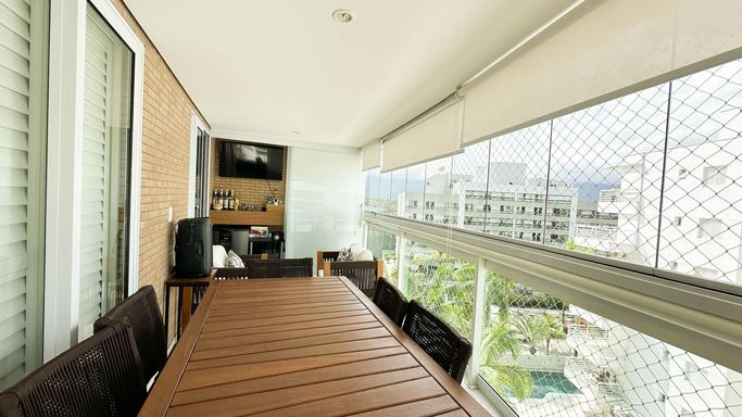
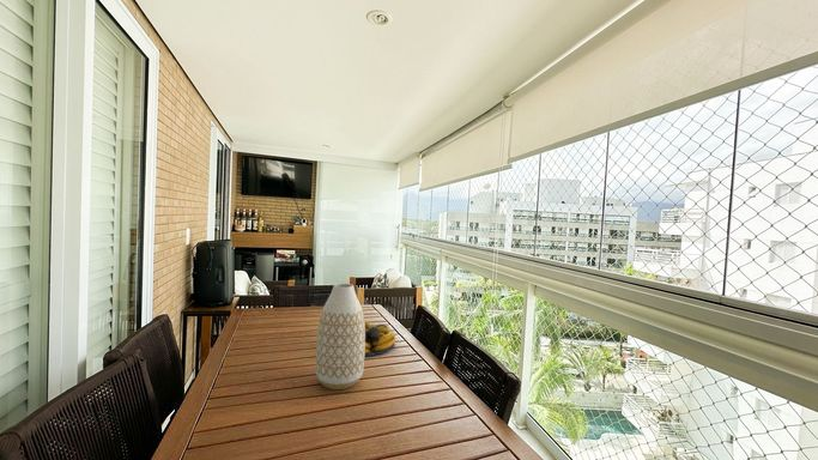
+ vase [315,283,365,391]
+ fruit bowl [364,320,396,357]
